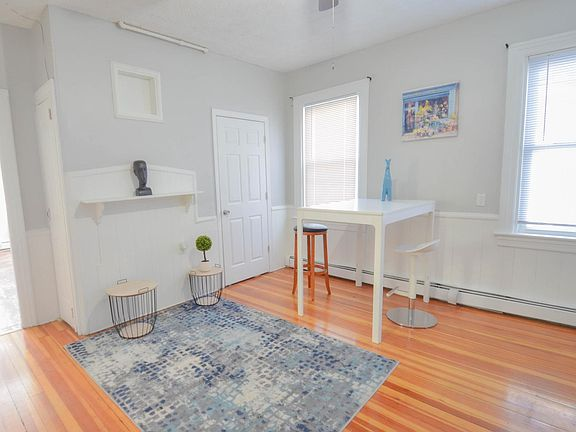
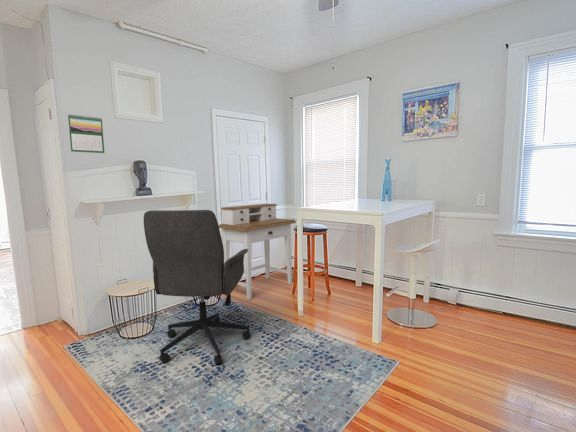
+ desk [218,203,297,301]
+ calendar [67,113,105,154]
+ office chair [143,209,251,365]
